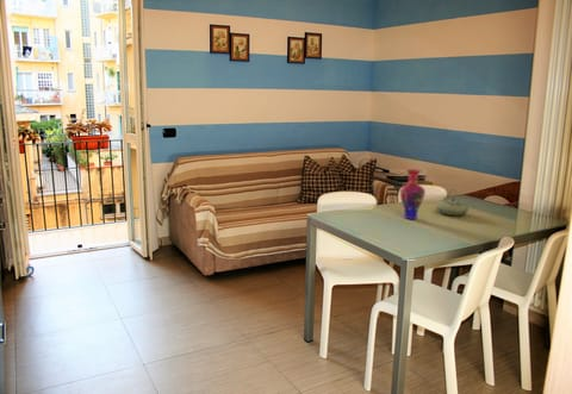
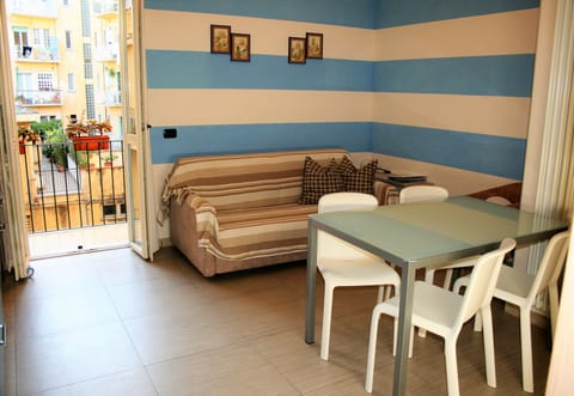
- vase [398,168,427,220]
- teapot [435,188,470,217]
